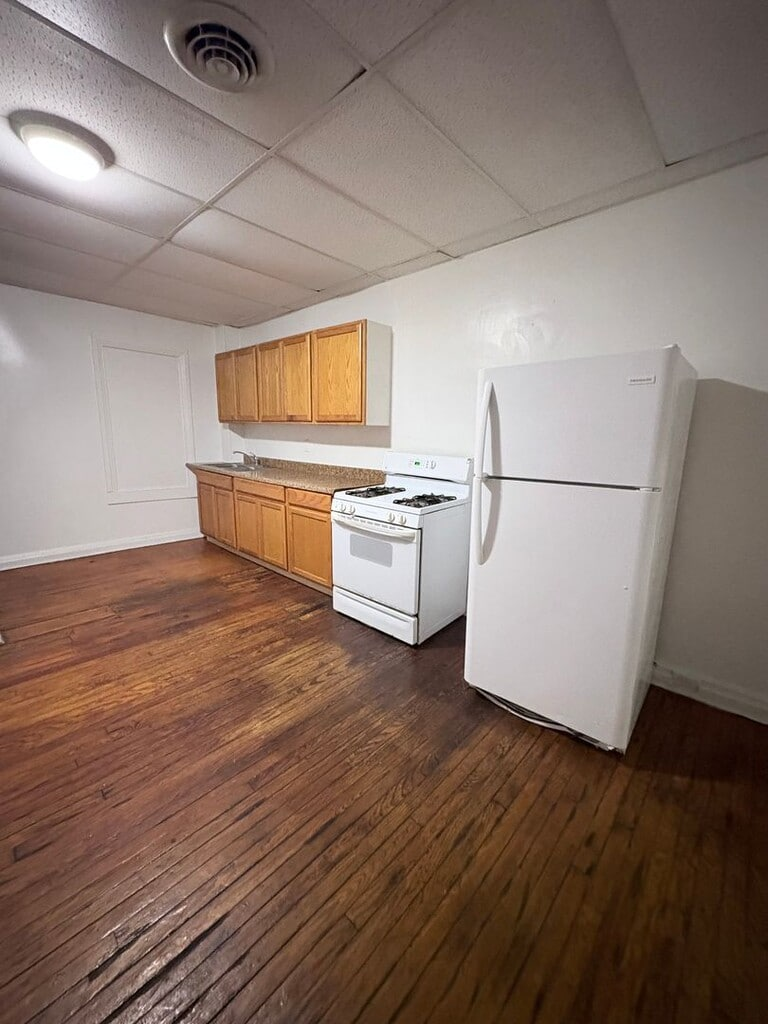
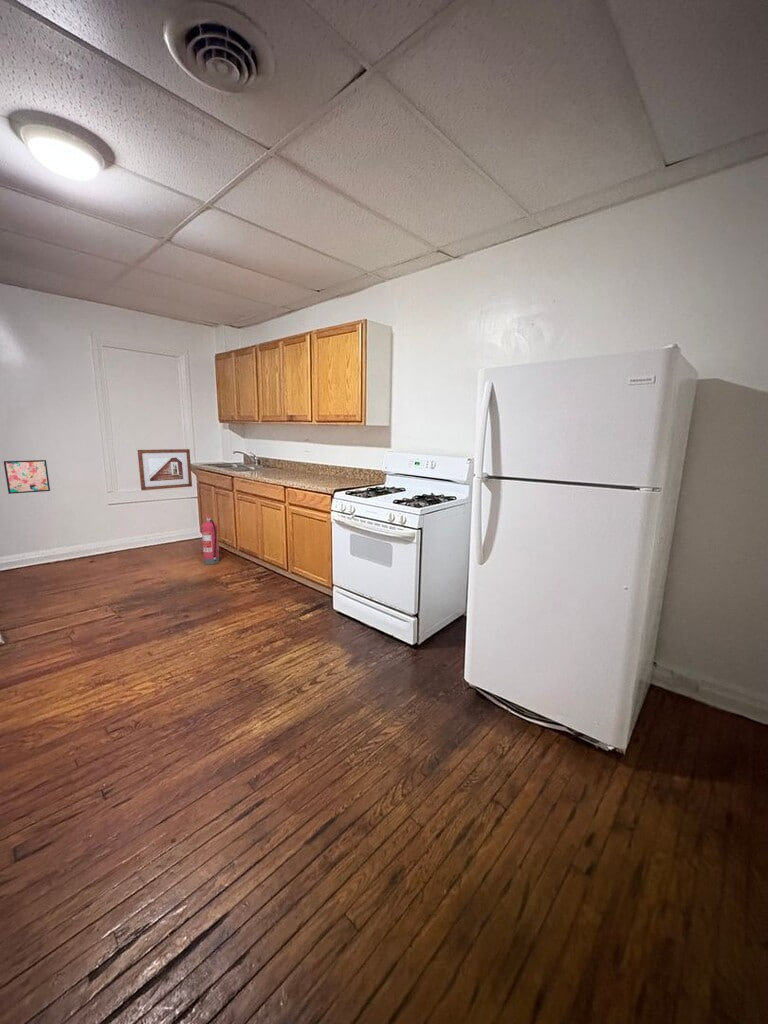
+ fire extinguisher [200,513,220,565]
+ picture frame [137,448,193,491]
+ wall art [3,459,51,495]
